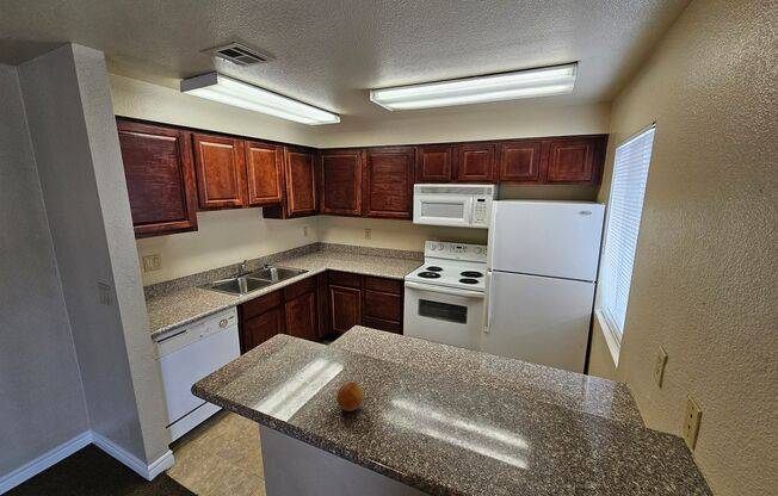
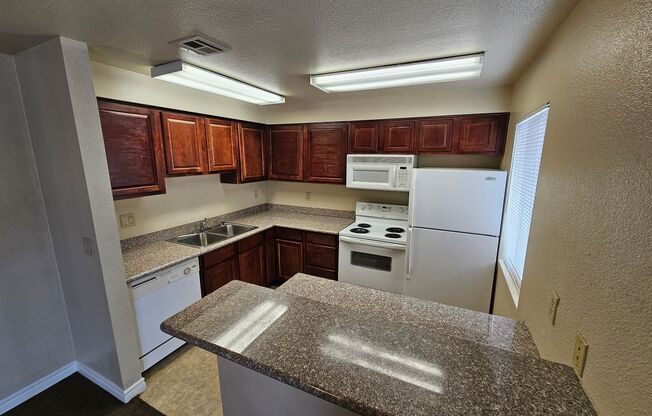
- fruit [335,380,365,413]
